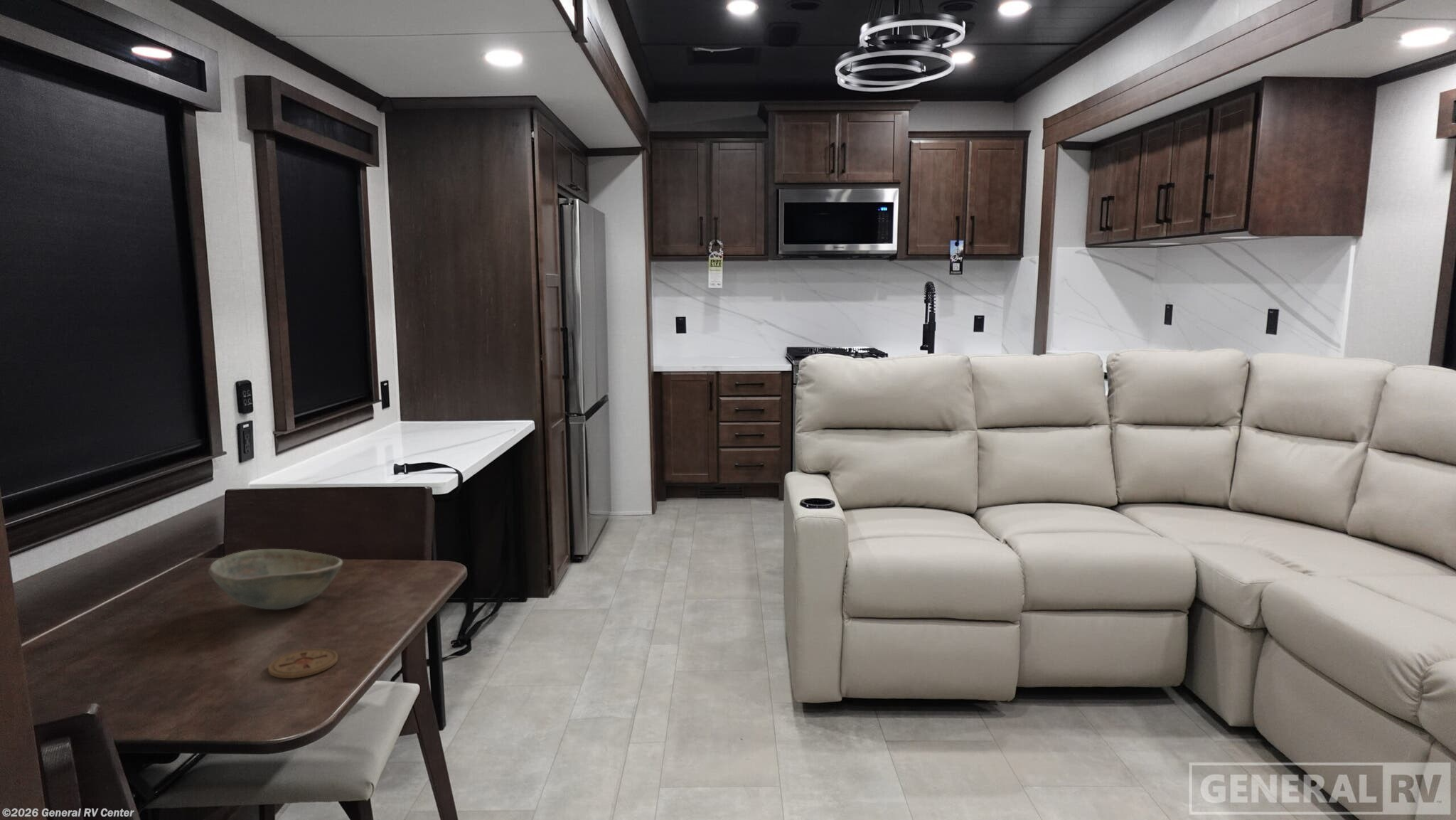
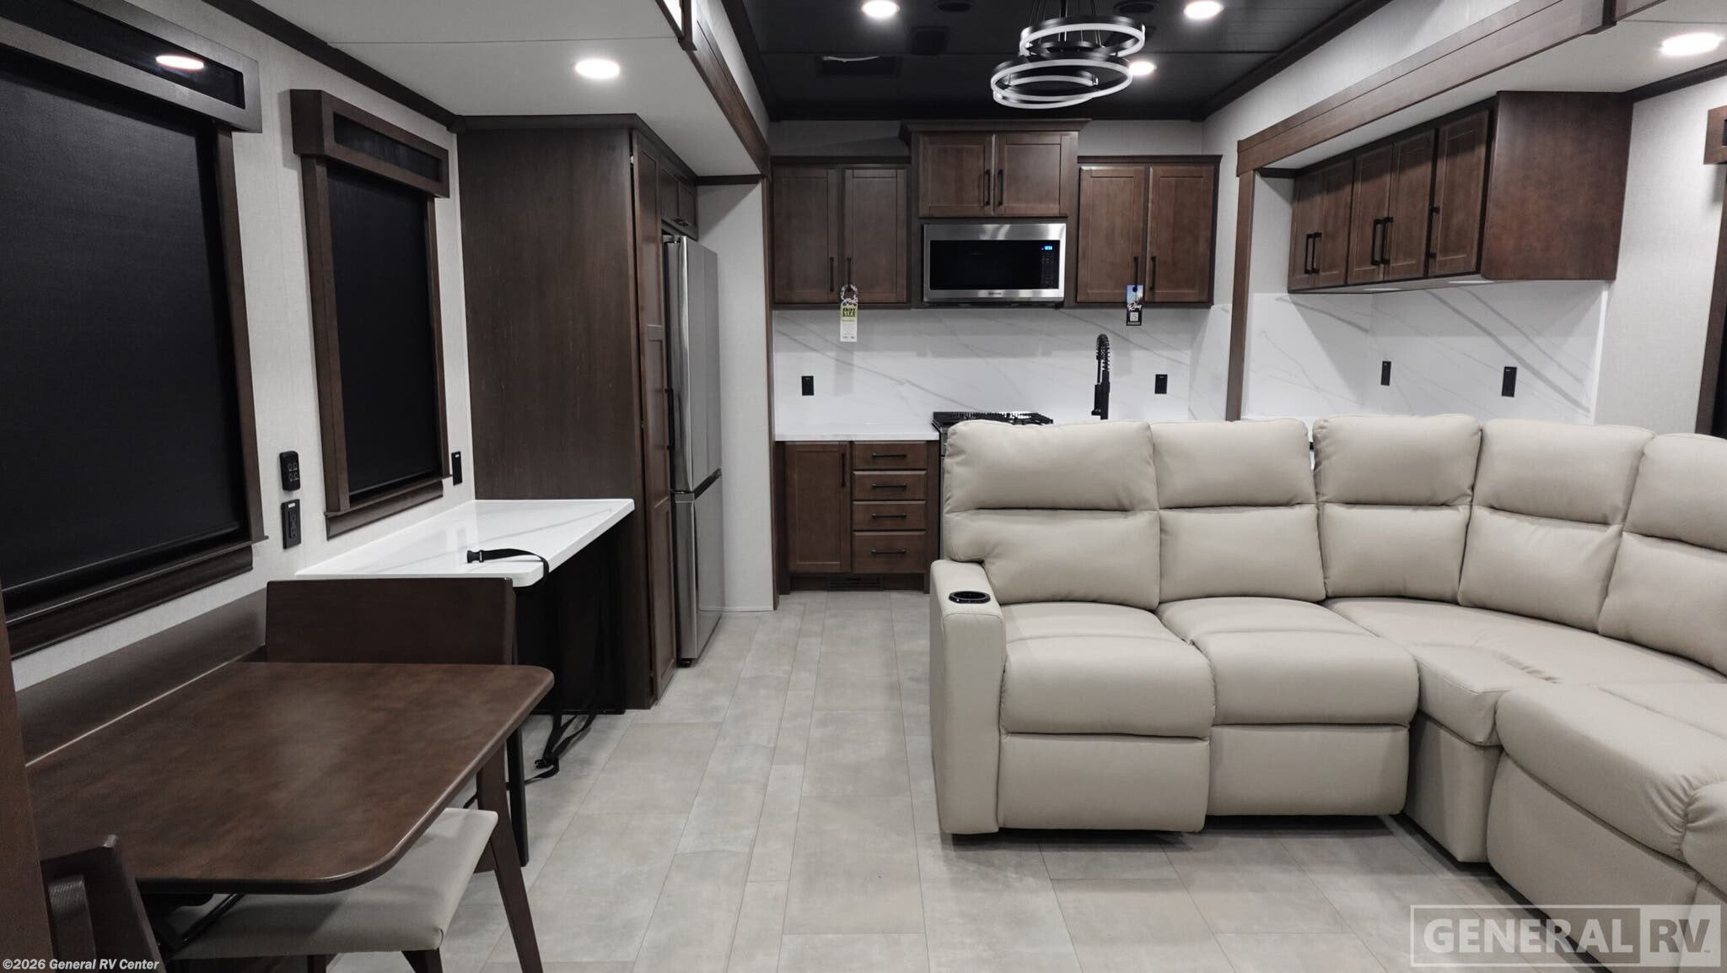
- coaster [267,648,338,679]
- bowl [208,548,344,610]
